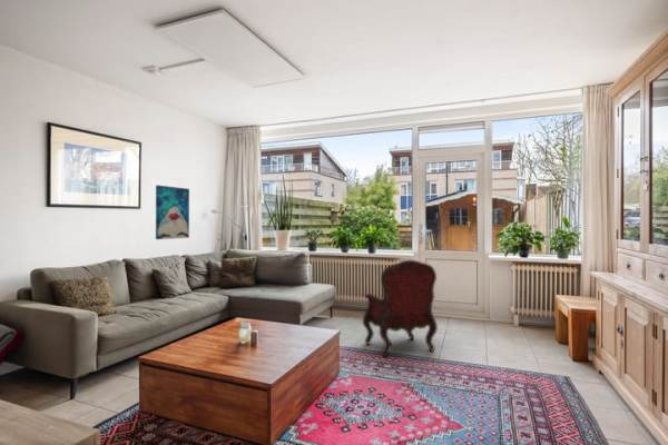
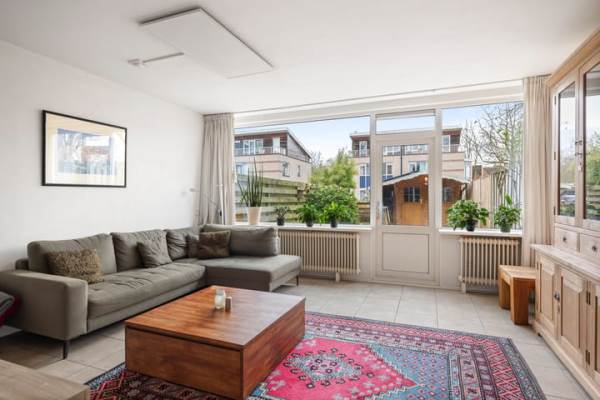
- armchair [362,259,439,358]
- wall art [155,185,190,240]
